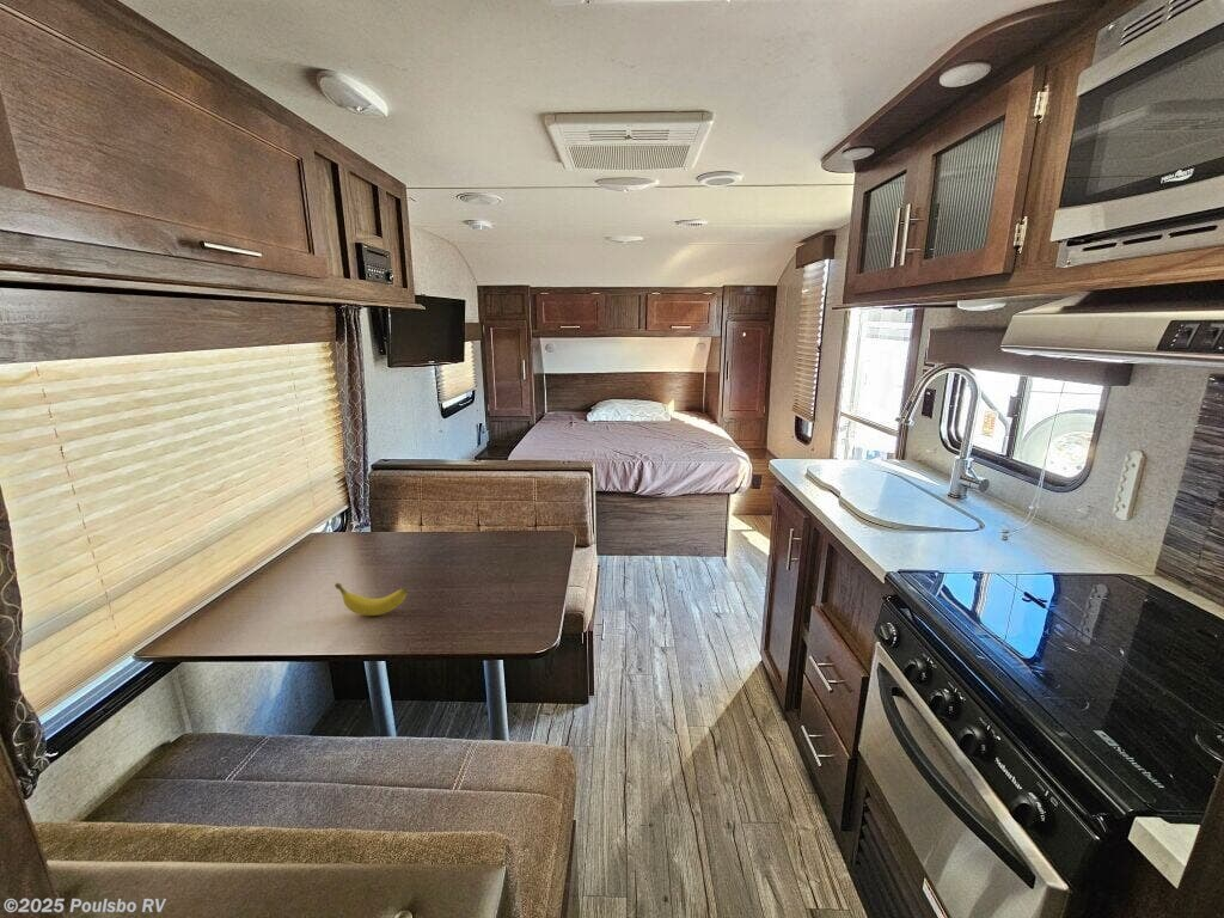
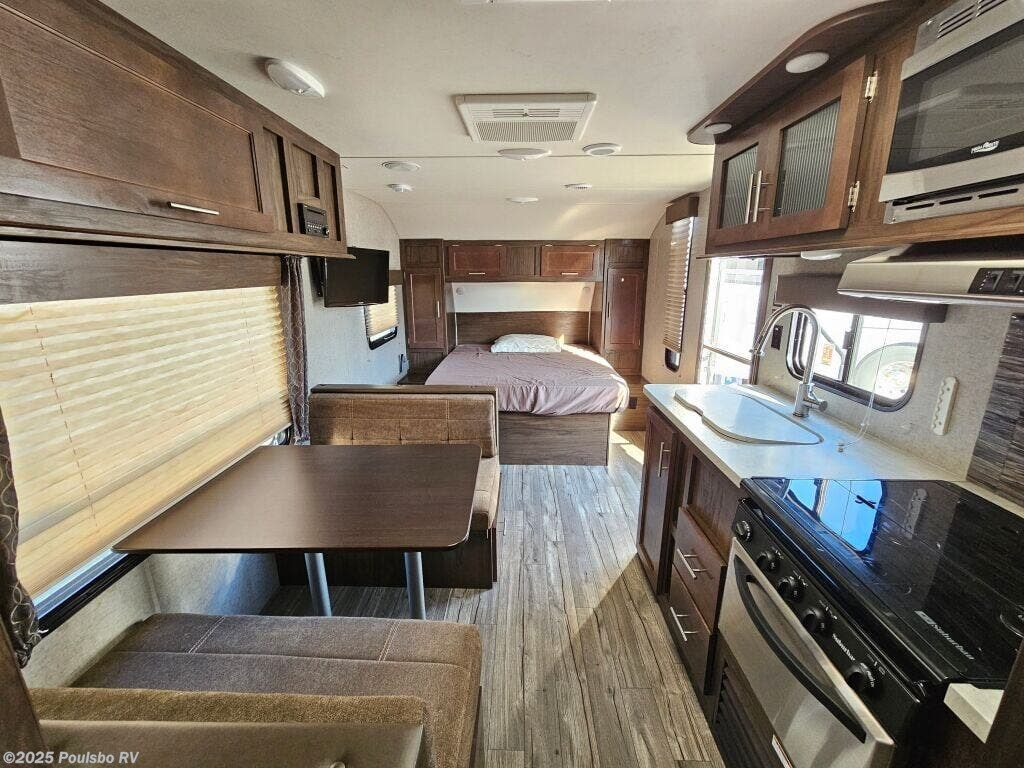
- banana [333,582,409,617]
